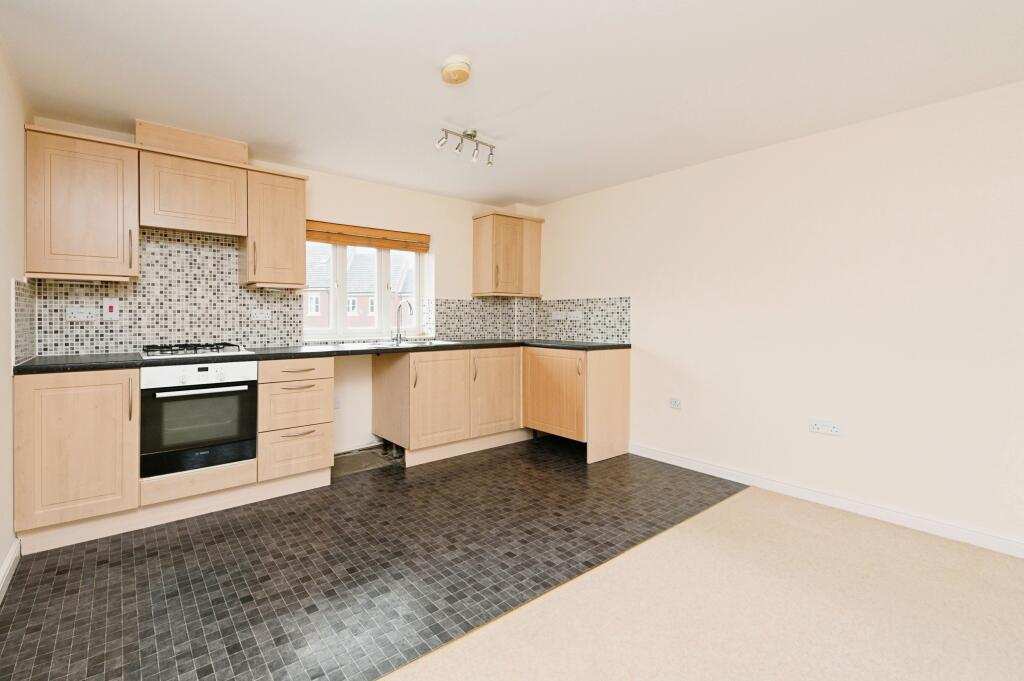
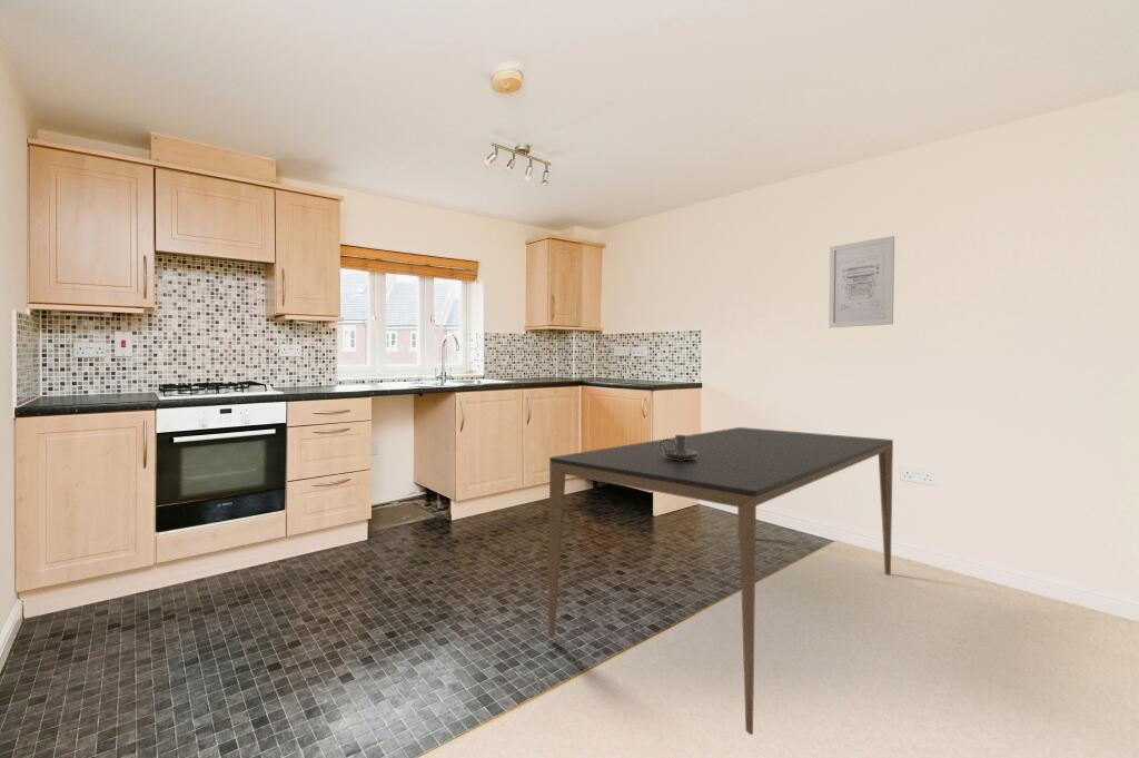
+ candle holder [658,434,699,460]
+ wall art [828,235,895,329]
+ dining table [547,426,894,736]
